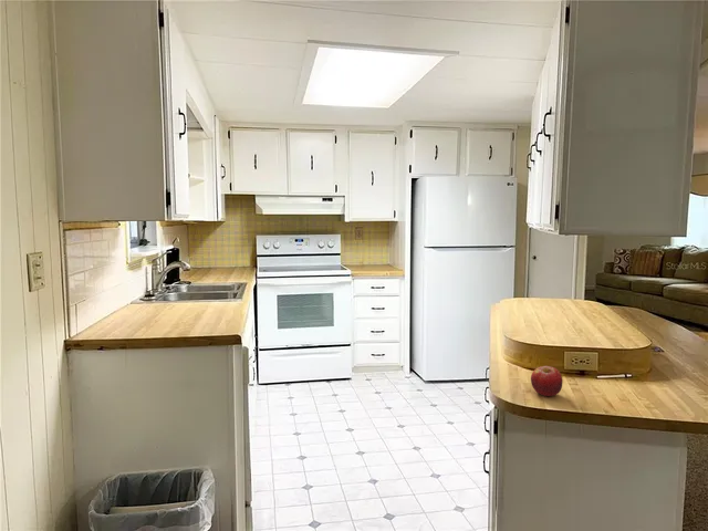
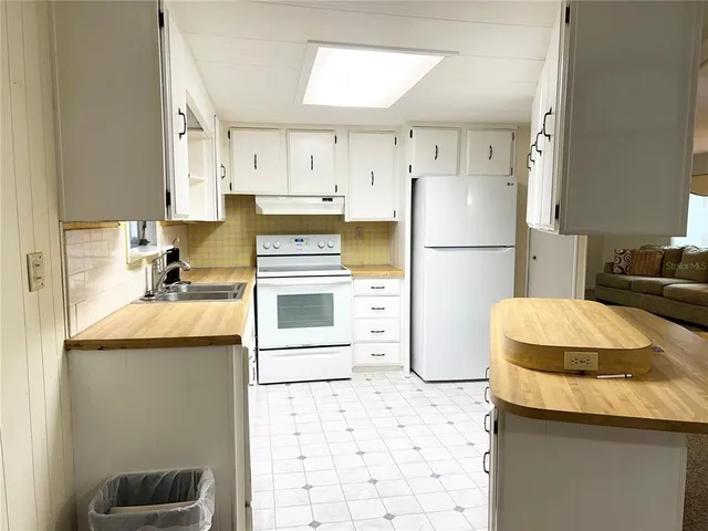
- fruit [530,365,563,397]
